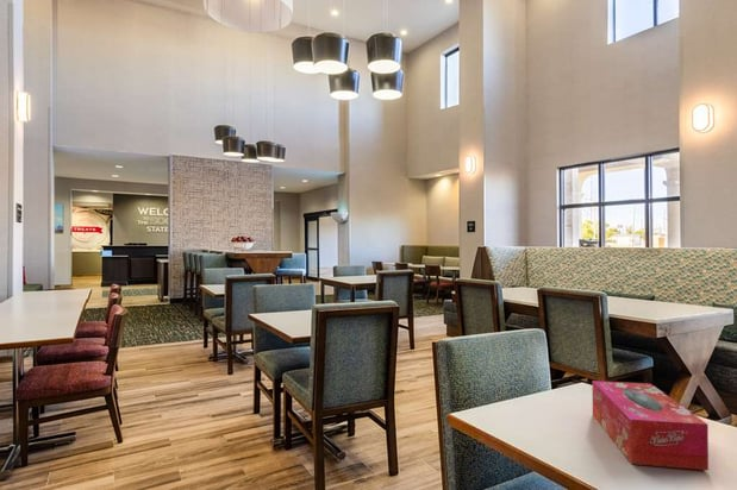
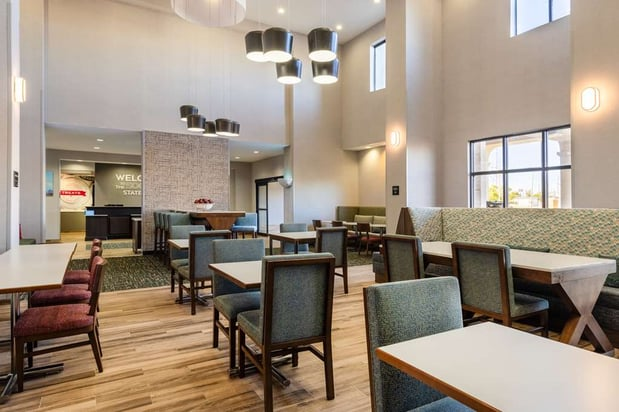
- tissue box [592,379,710,471]
